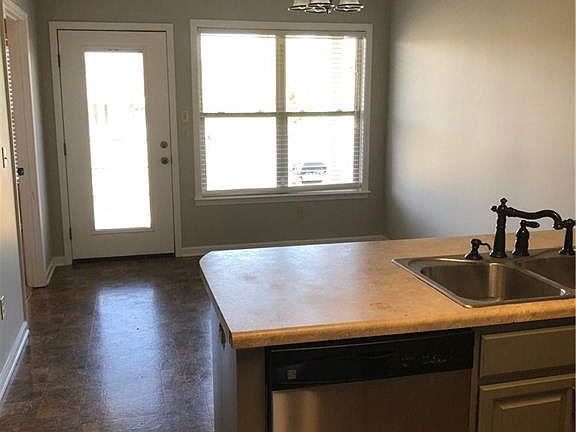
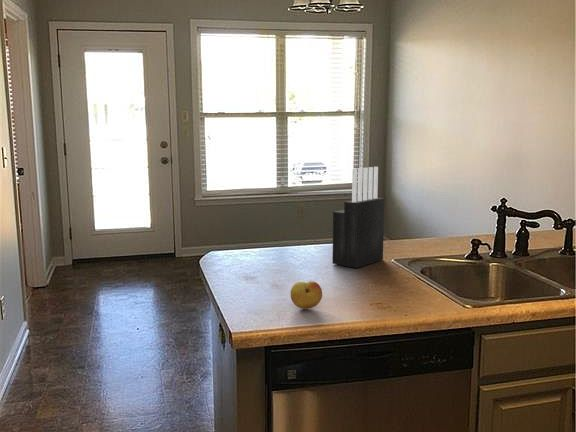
+ fruit [290,280,323,310]
+ knife block [332,166,385,269]
